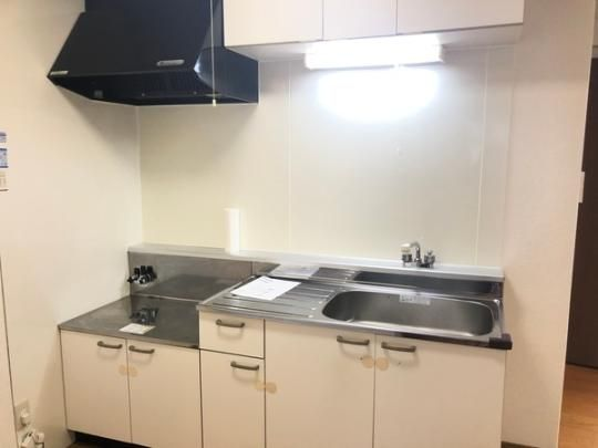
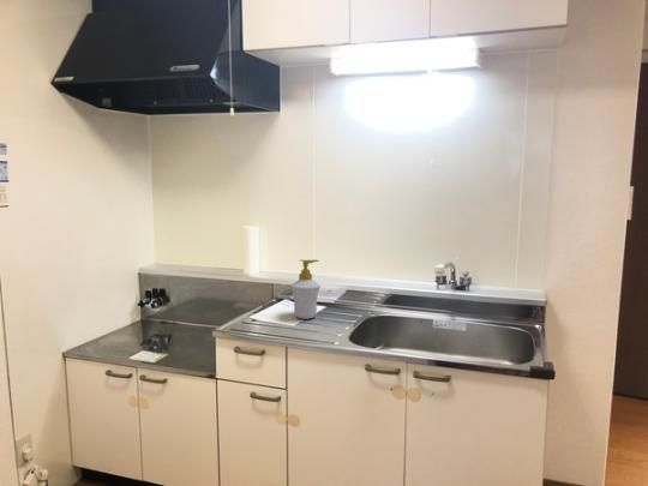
+ soap bottle [289,258,322,320]
